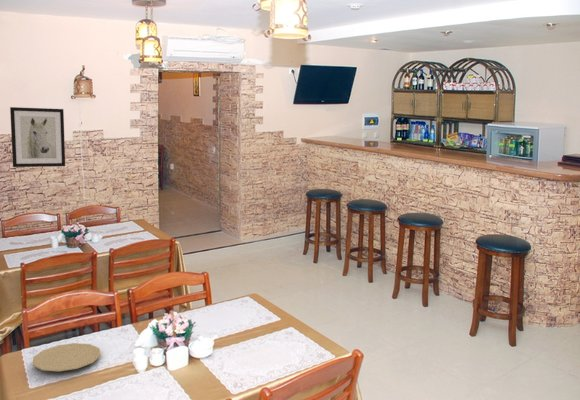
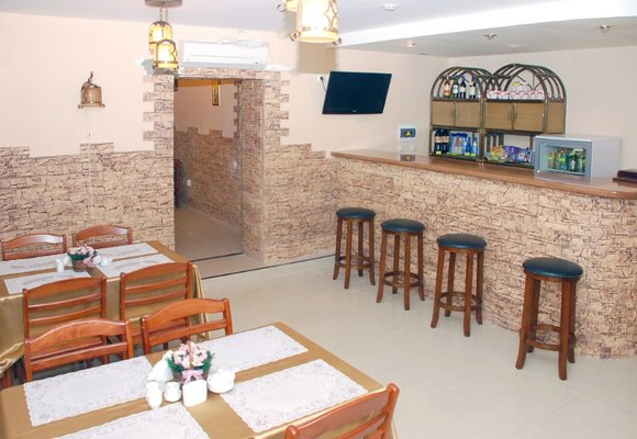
- plate [32,342,102,372]
- wall art [9,106,66,168]
